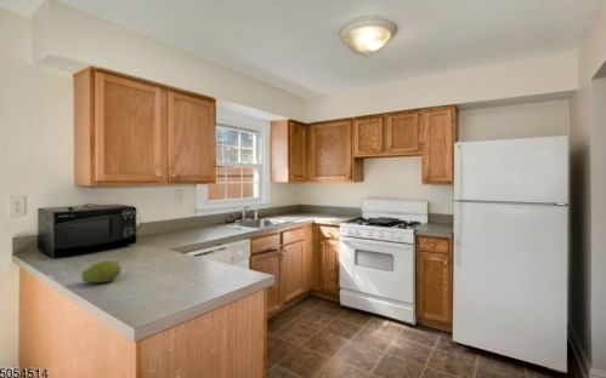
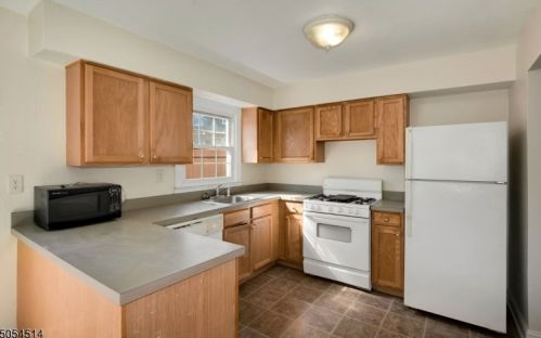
- fruit [80,259,123,284]
